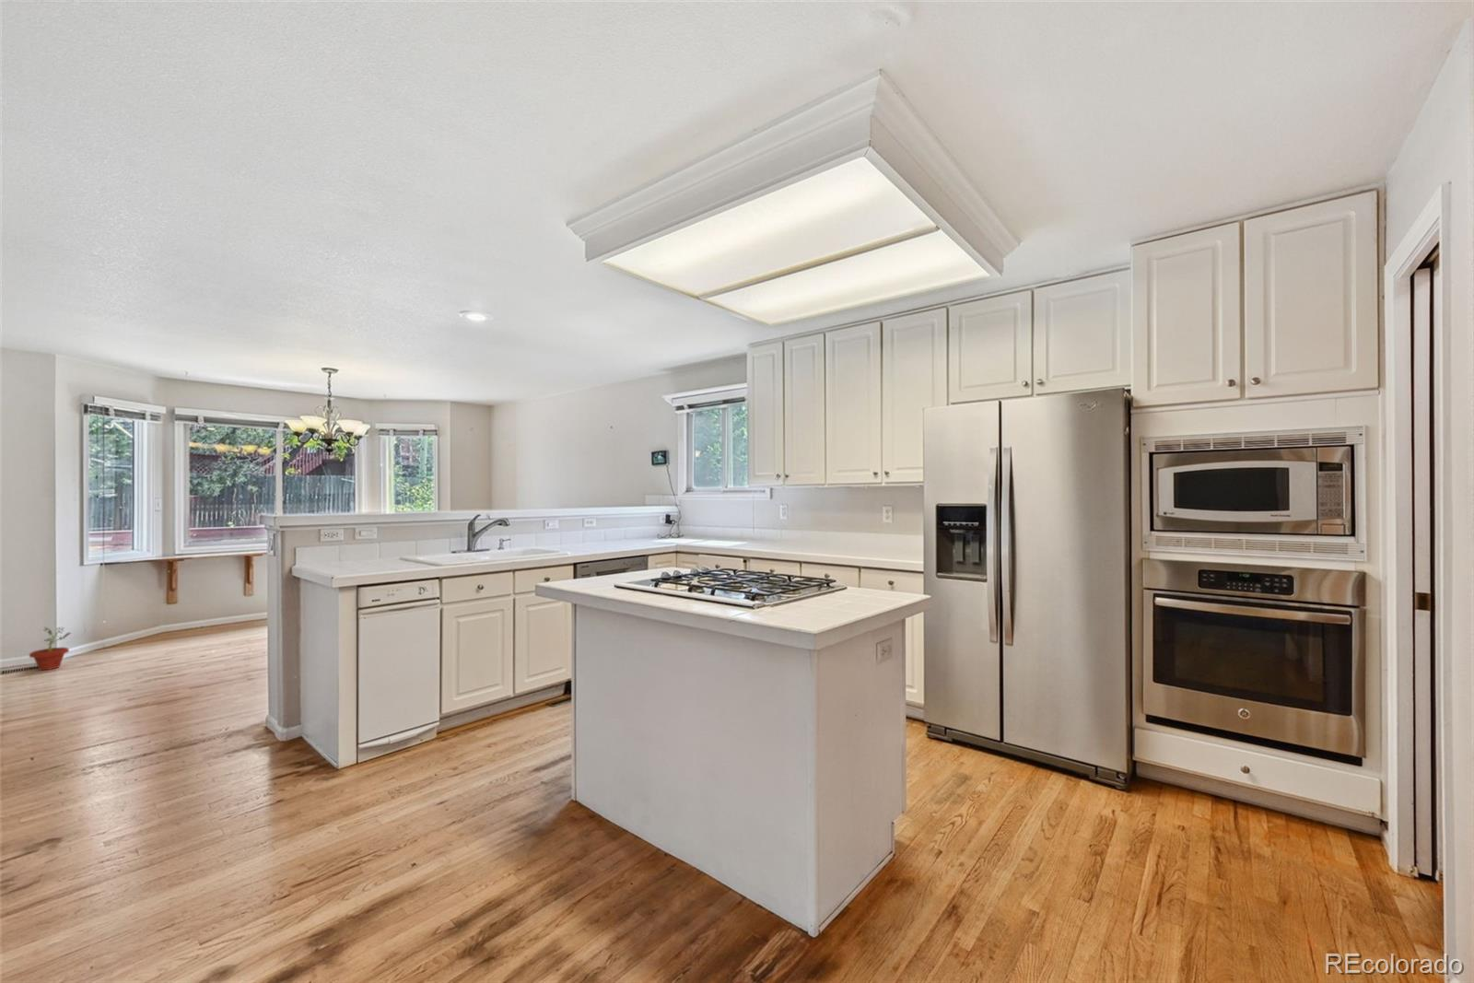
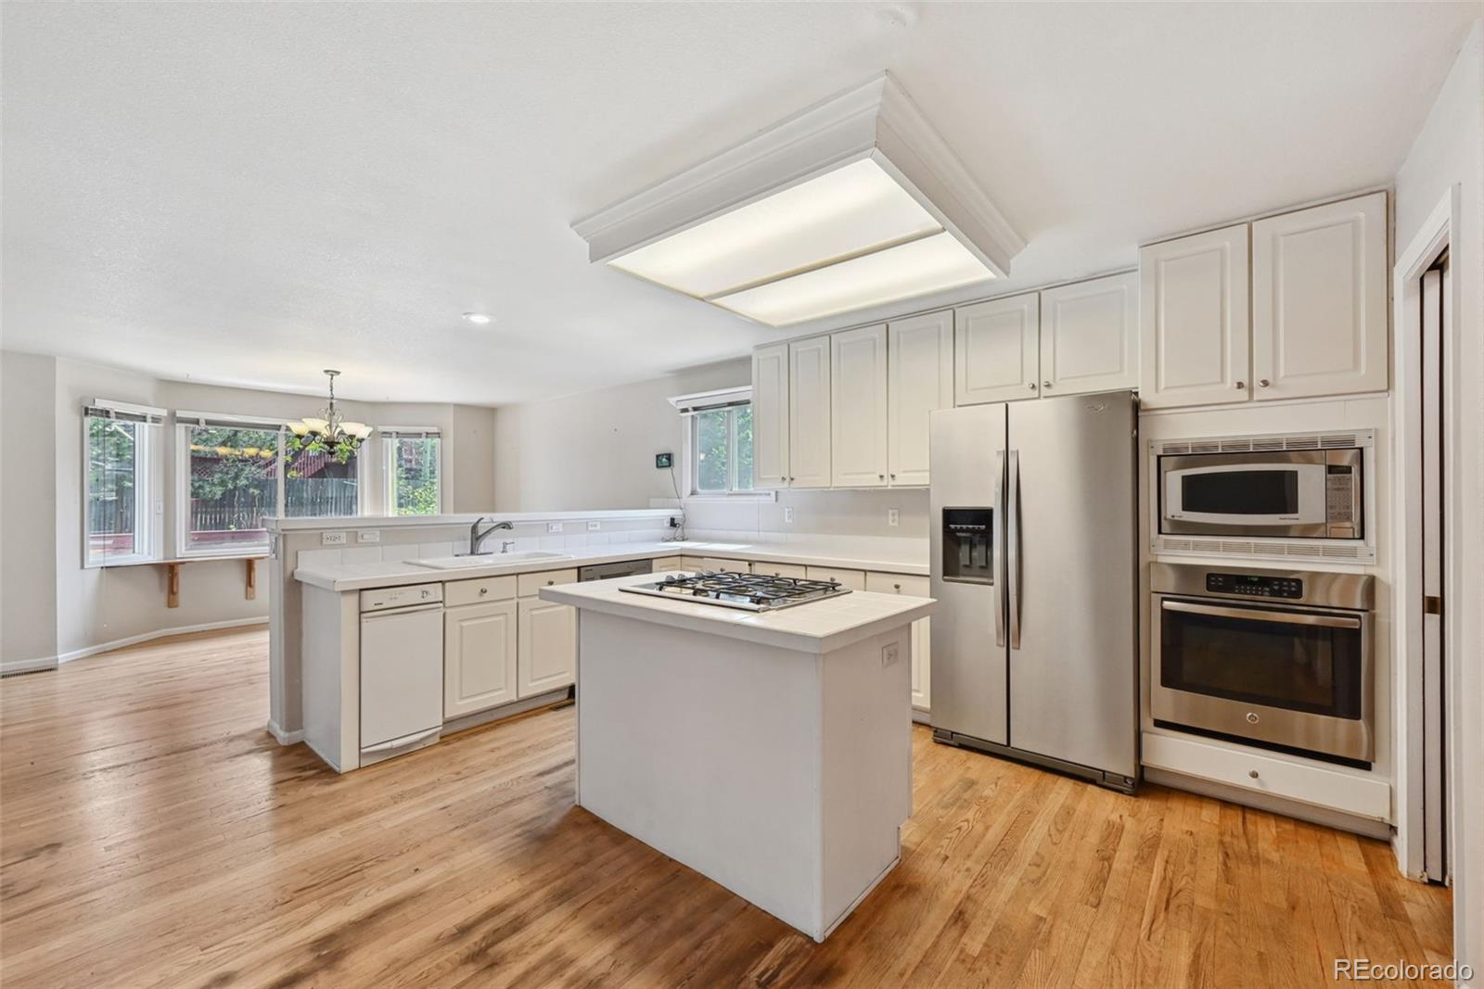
- potted plant [29,625,72,670]
